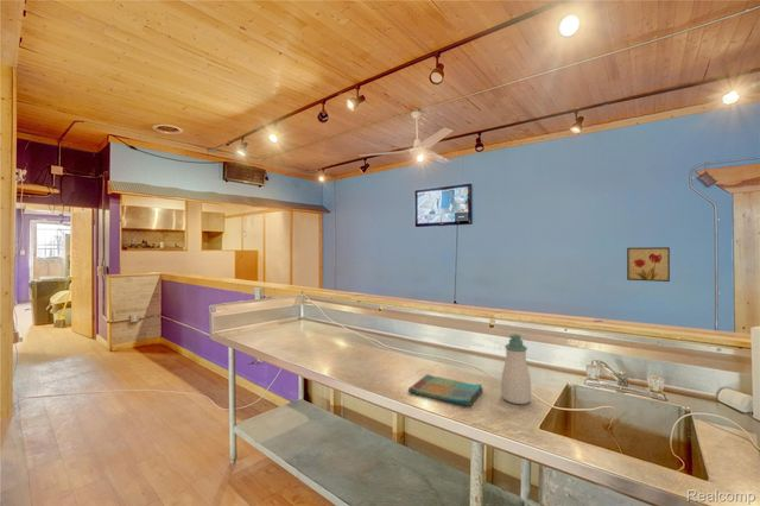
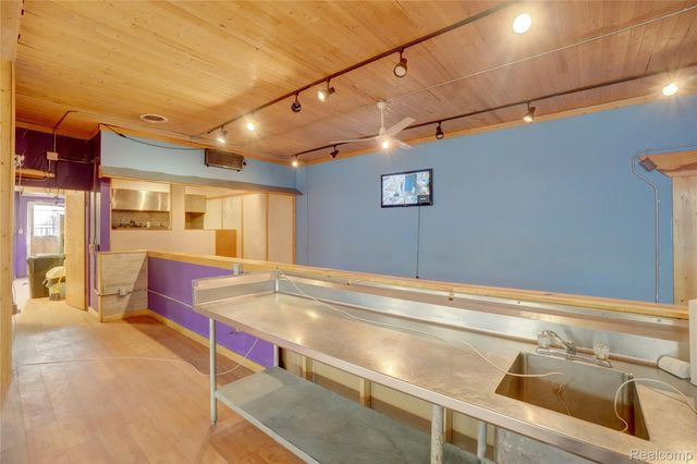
- dish towel [407,374,484,407]
- wall art [626,246,671,283]
- soap bottle [500,333,532,405]
